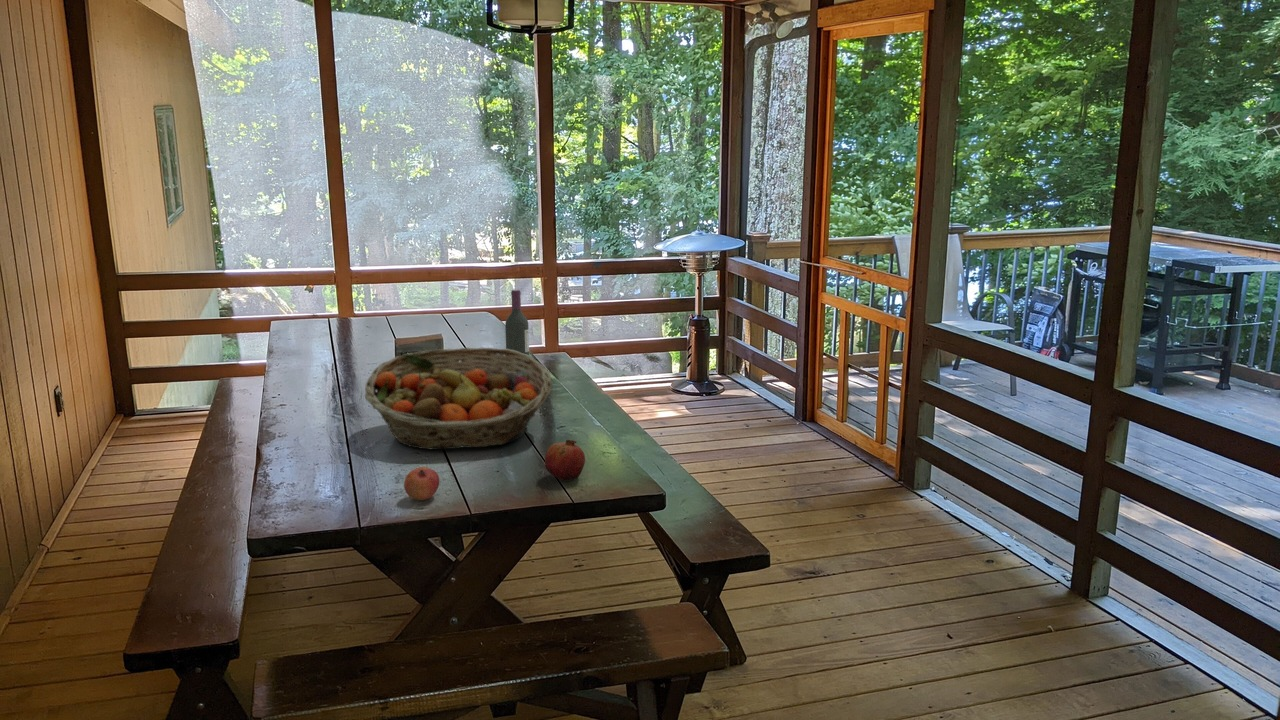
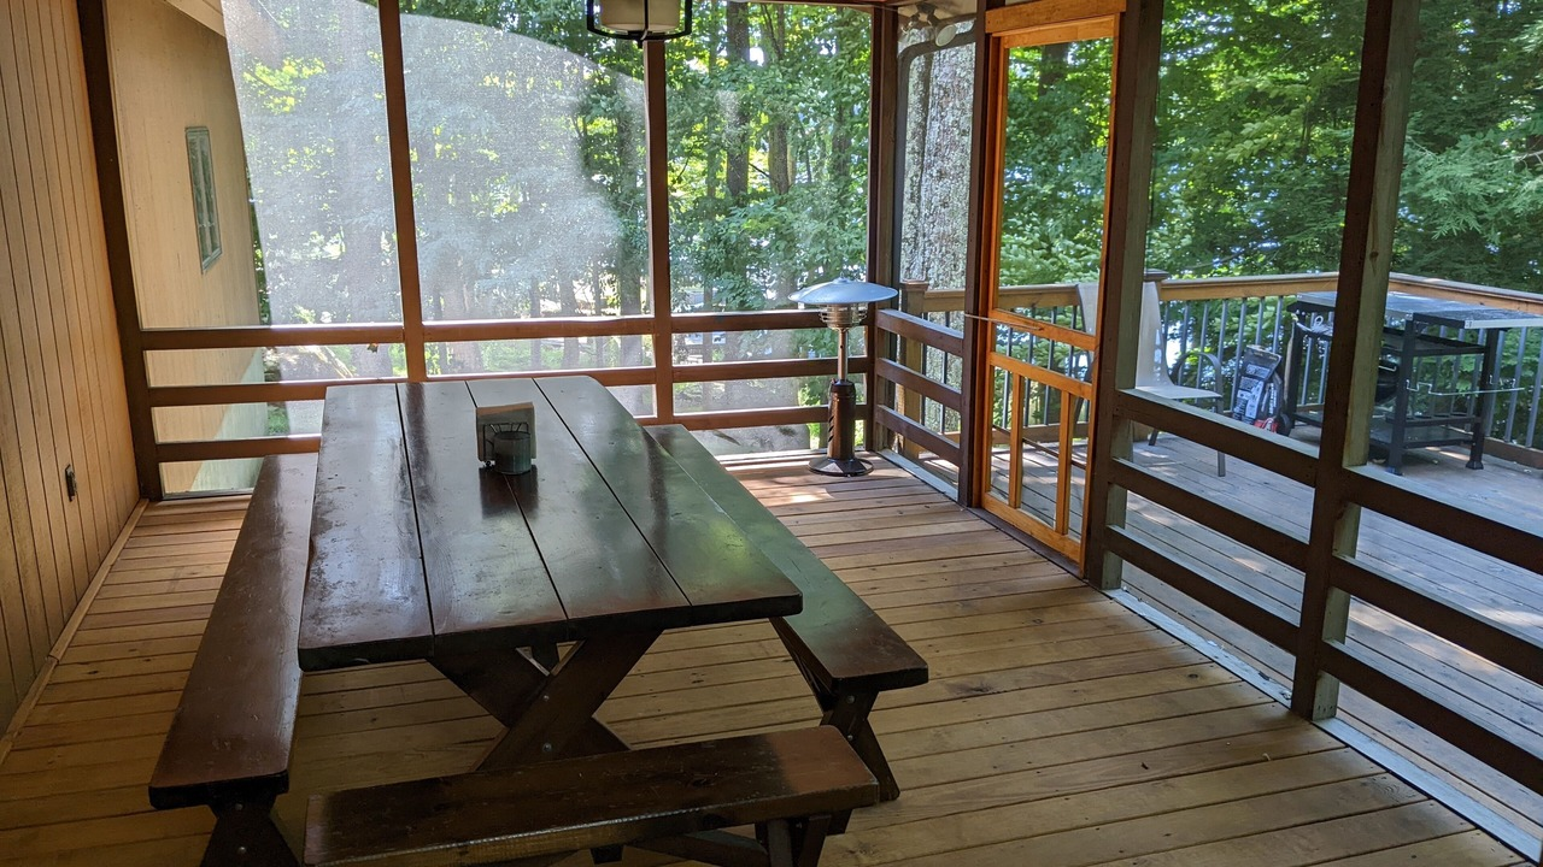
- fruit [544,439,586,482]
- fruit basket [364,347,553,451]
- pomegranate [403,466,440,501]
- wine bottle [504,289,530,367]
